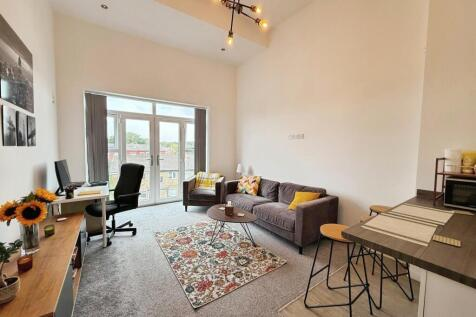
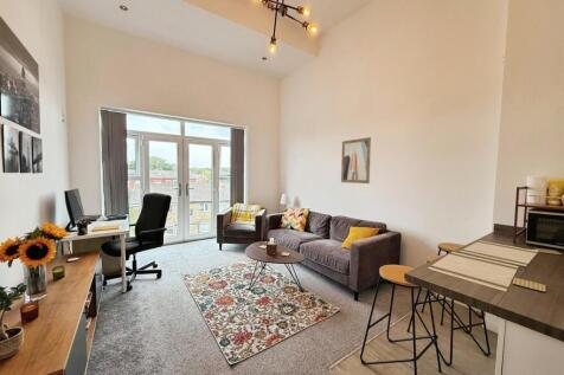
+ wall art [340,136,372,185]
